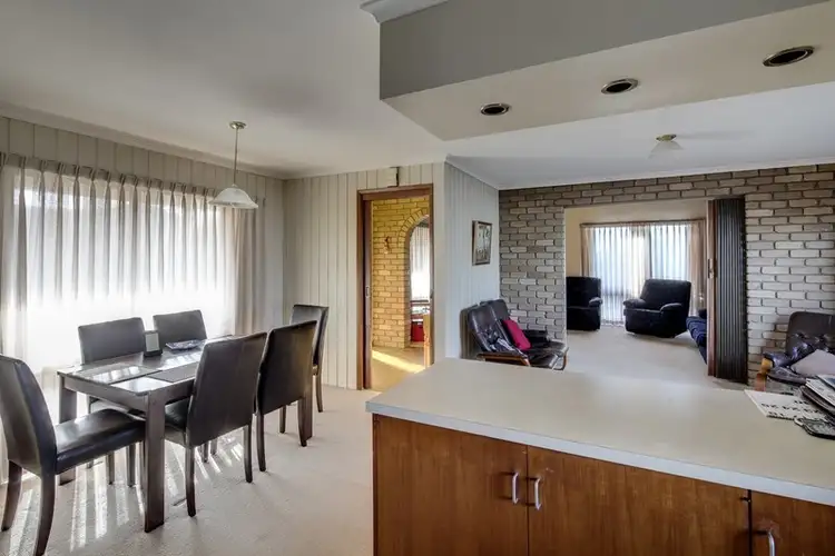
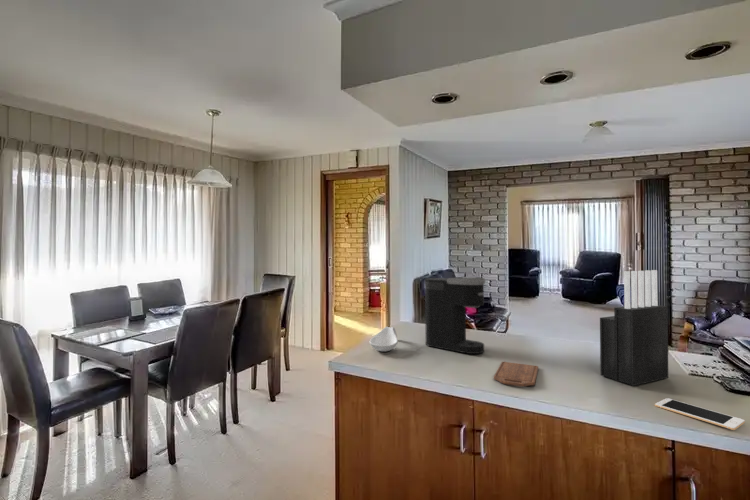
+ coffee maker [424,276,487,355]
+ knife block [599,269,669,387]
+ cell phone [654,397,746,431]
+ cutting board [493,361,539,388]
+ spoon rest [368,326,399,352]
